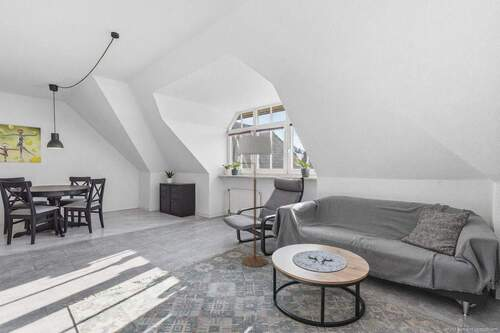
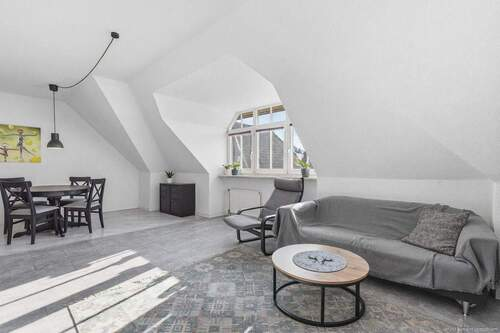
- floor lamp [232,129,273,268]
